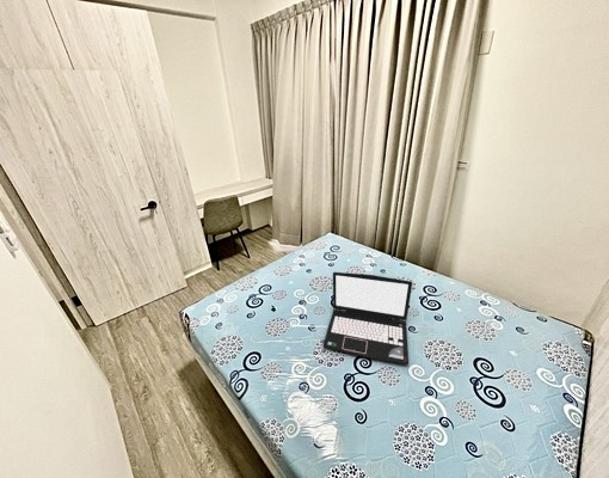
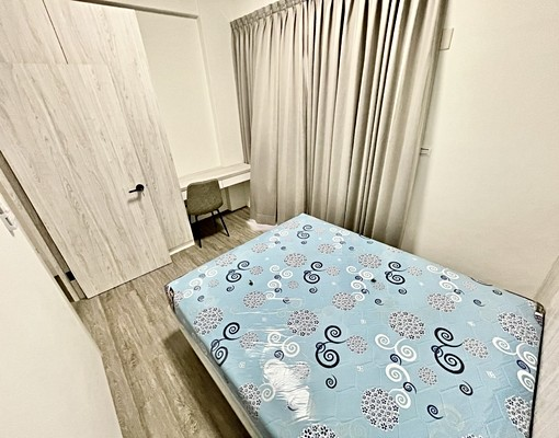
- laptop [322,271,413,366]
